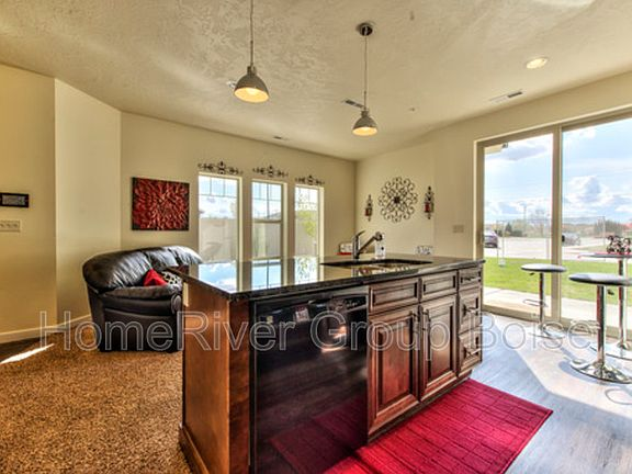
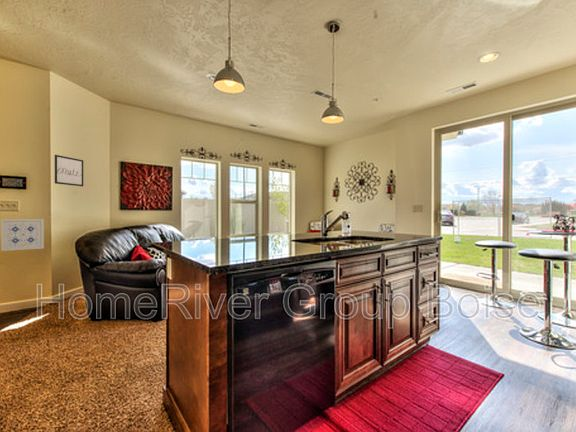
+ wall art [0,218,45,252]
+ wall art [54,154,84,187]
